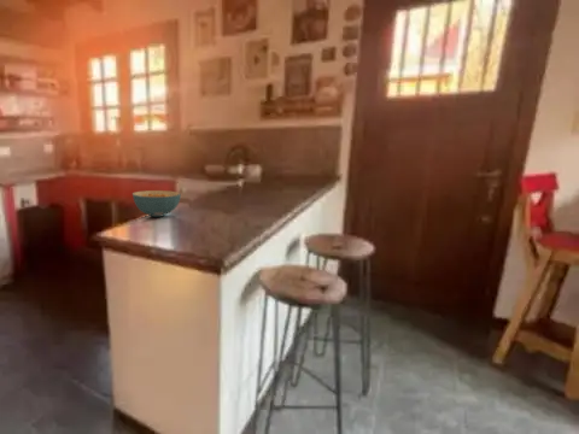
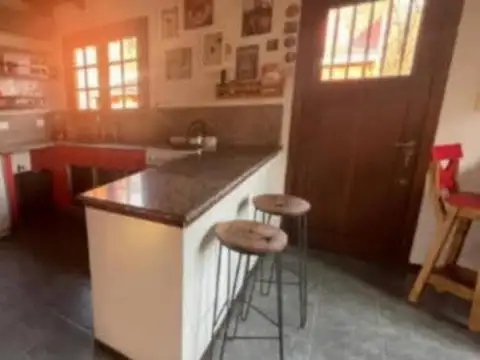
- cereal bowl [131,189,182,218]
